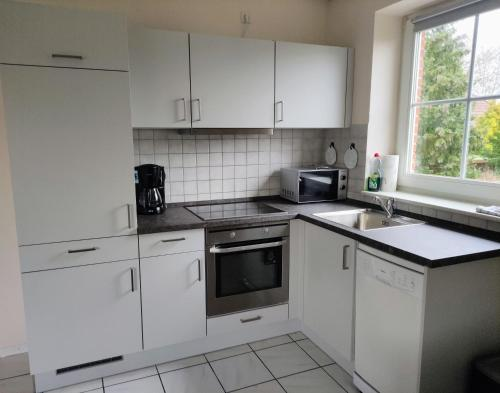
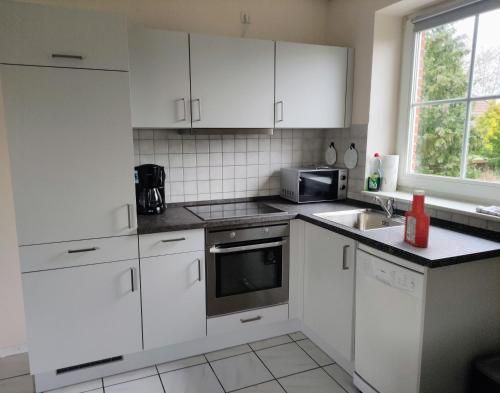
+ soap bottle [403,189,431,248]
